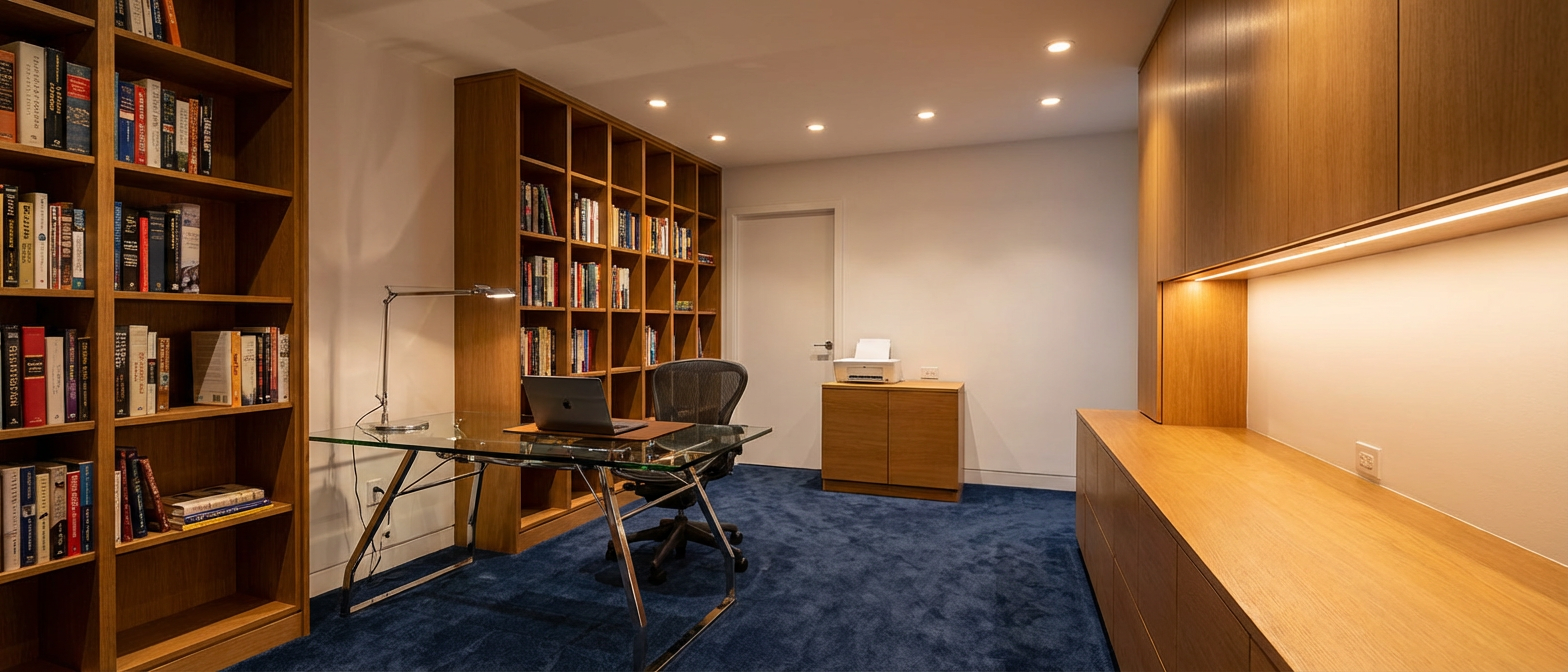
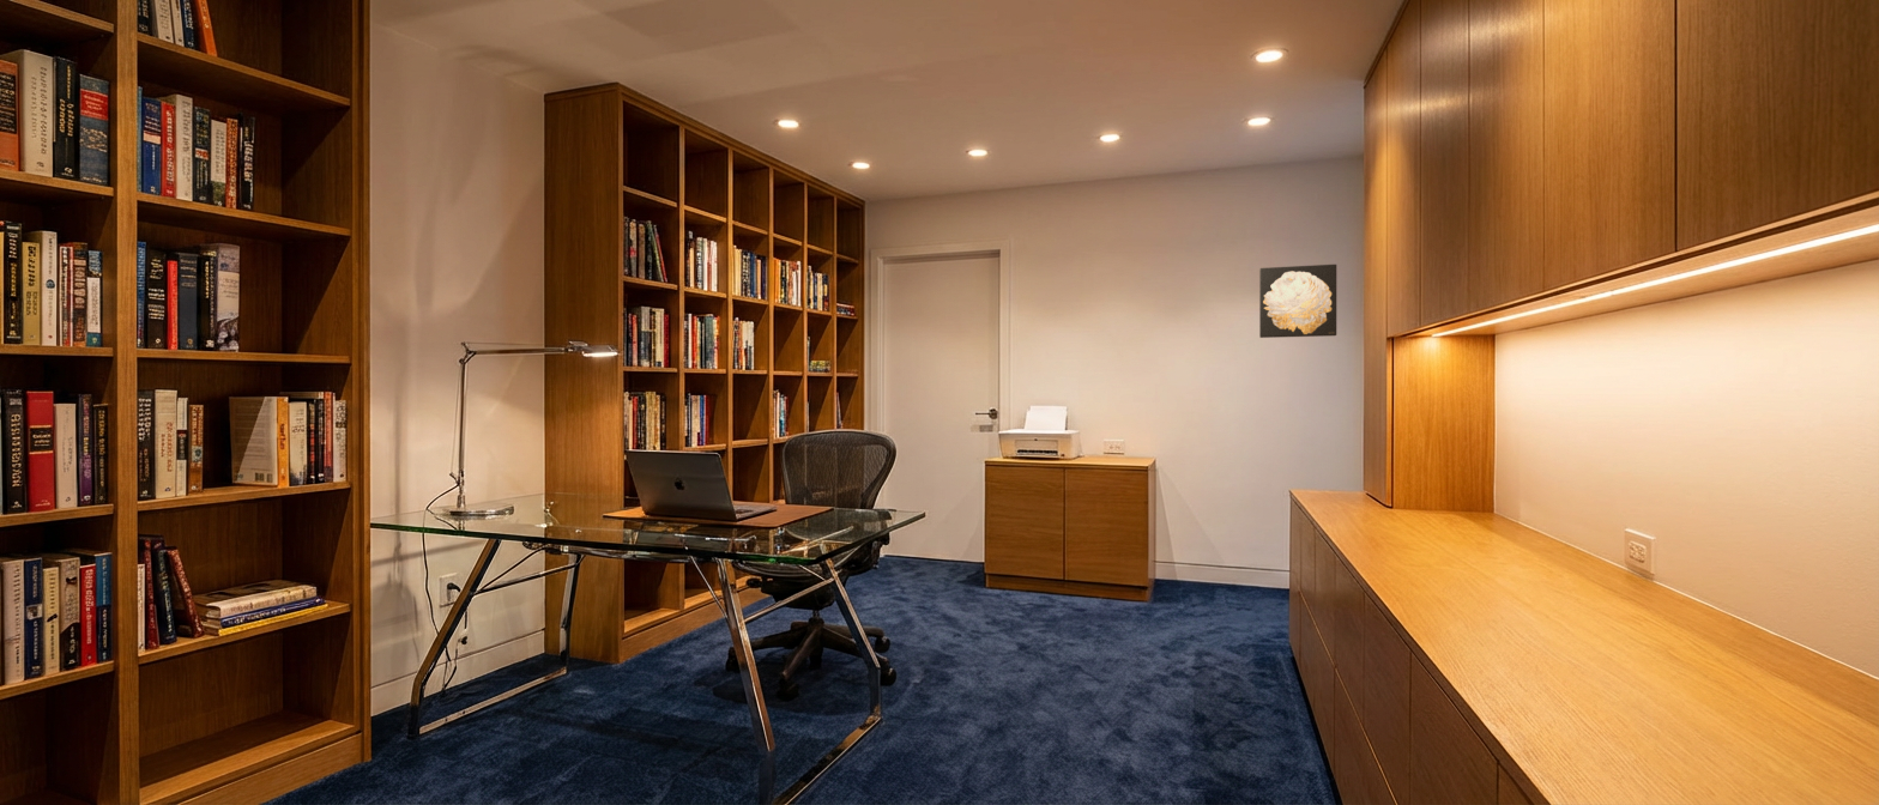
+ wall art [1258,264,1337,339]
